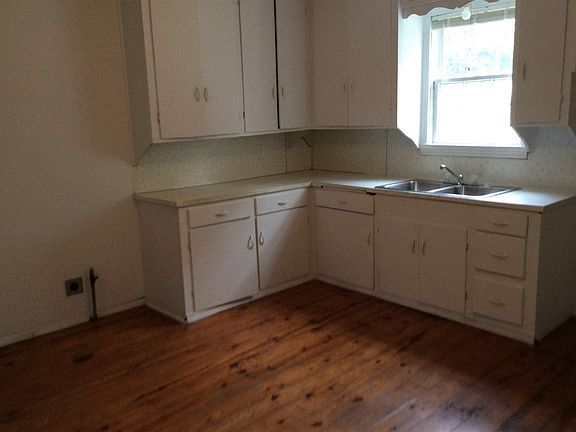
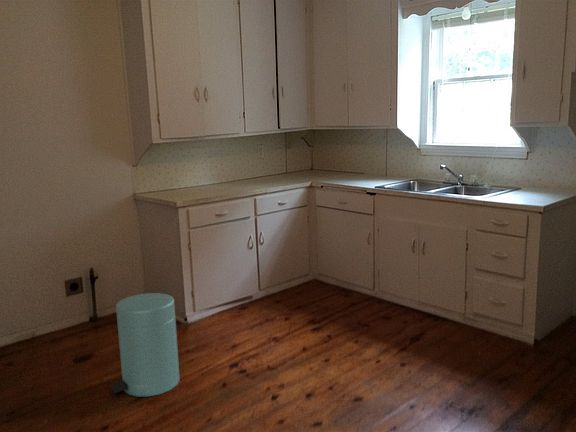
+ trash can [110,292,181,397]
